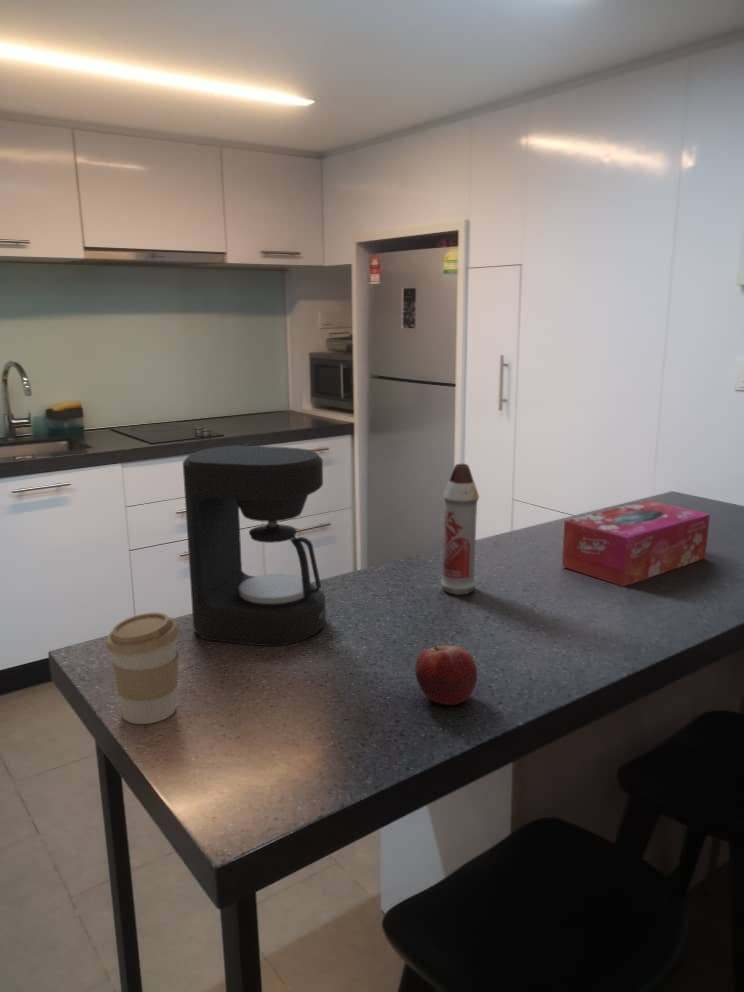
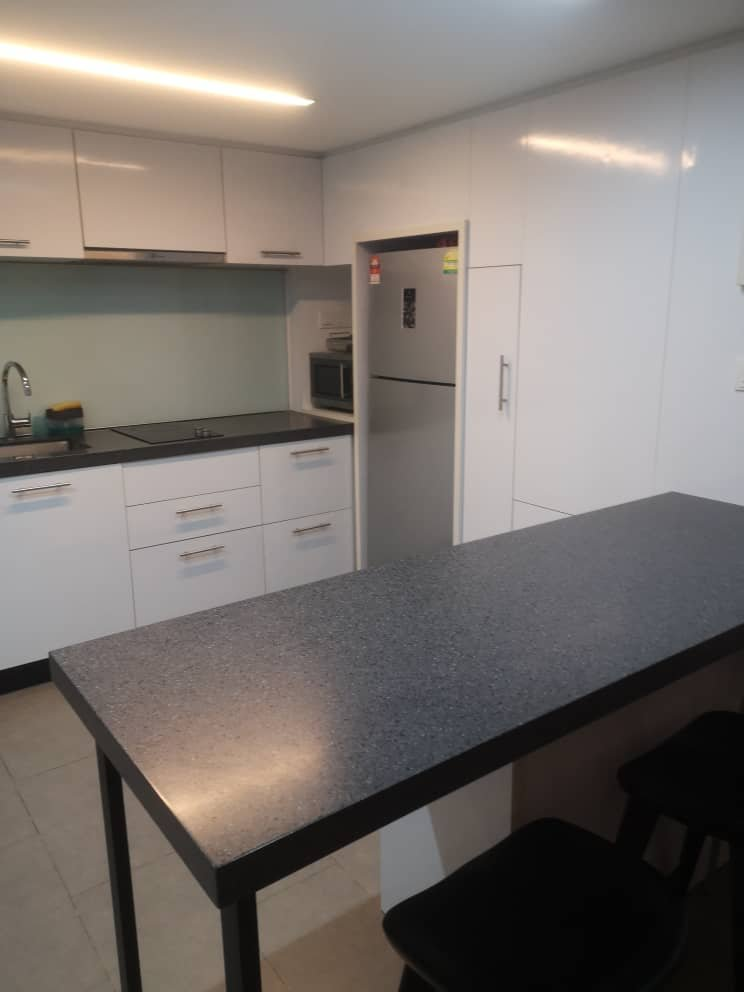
- spray bottle [440,463,480,596]
- tissue box [561,499,711,588]
- coffee cup [105,612,181,725]
- fruit [414,644,478,706]
- coffee maker [182,444,327,647]
